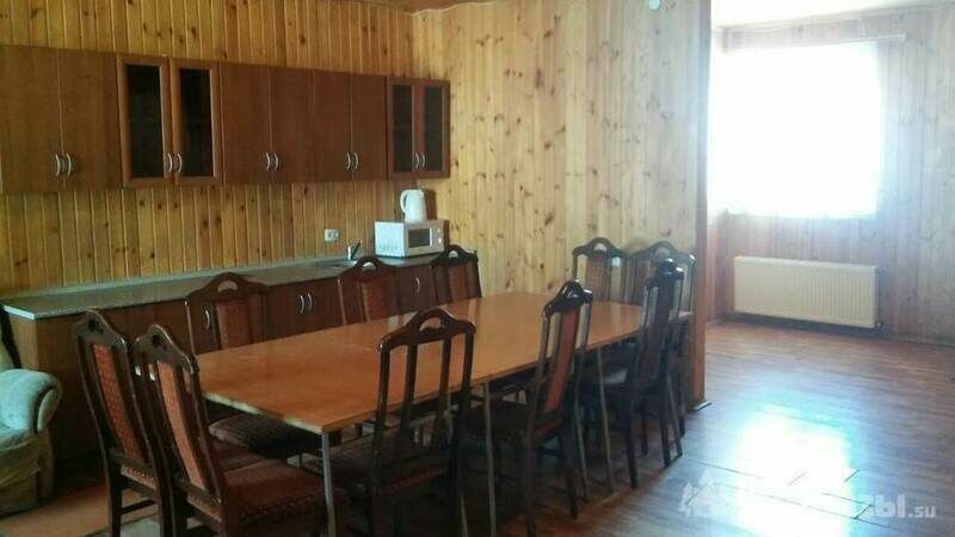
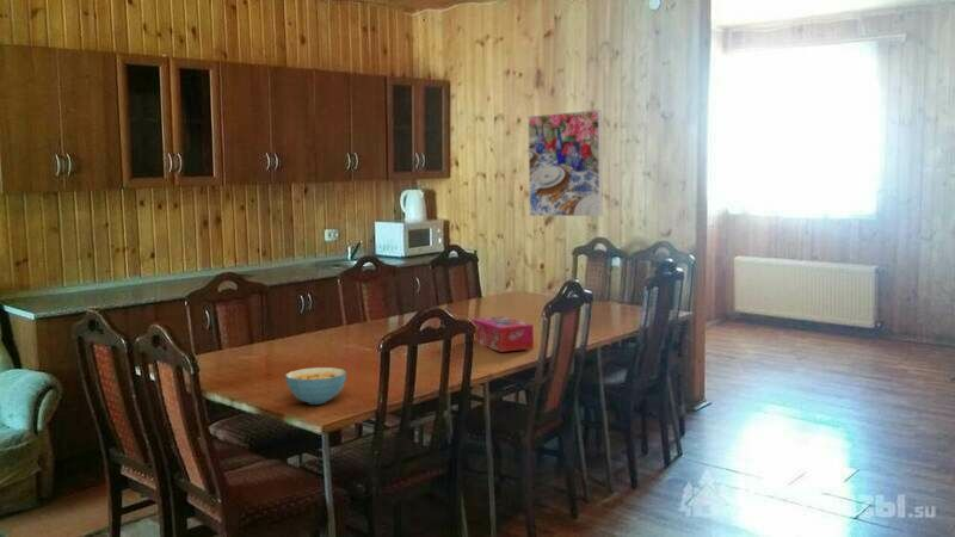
+ tissue box [470,315,535,353]
+ cereal bowl [284,366,347,406]
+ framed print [528,109,604,217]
